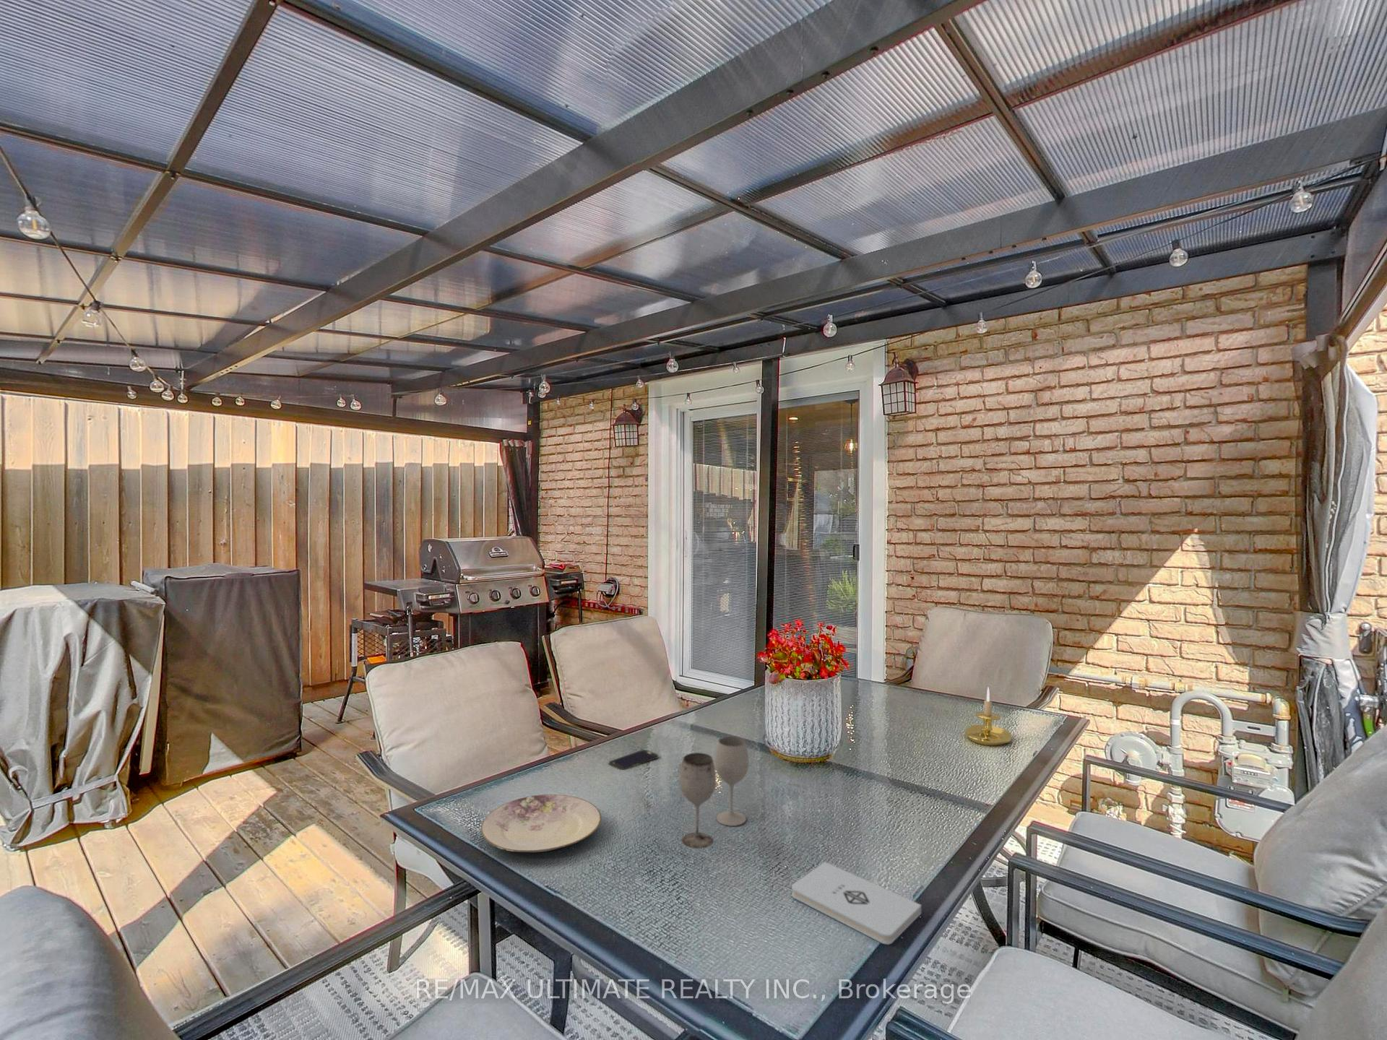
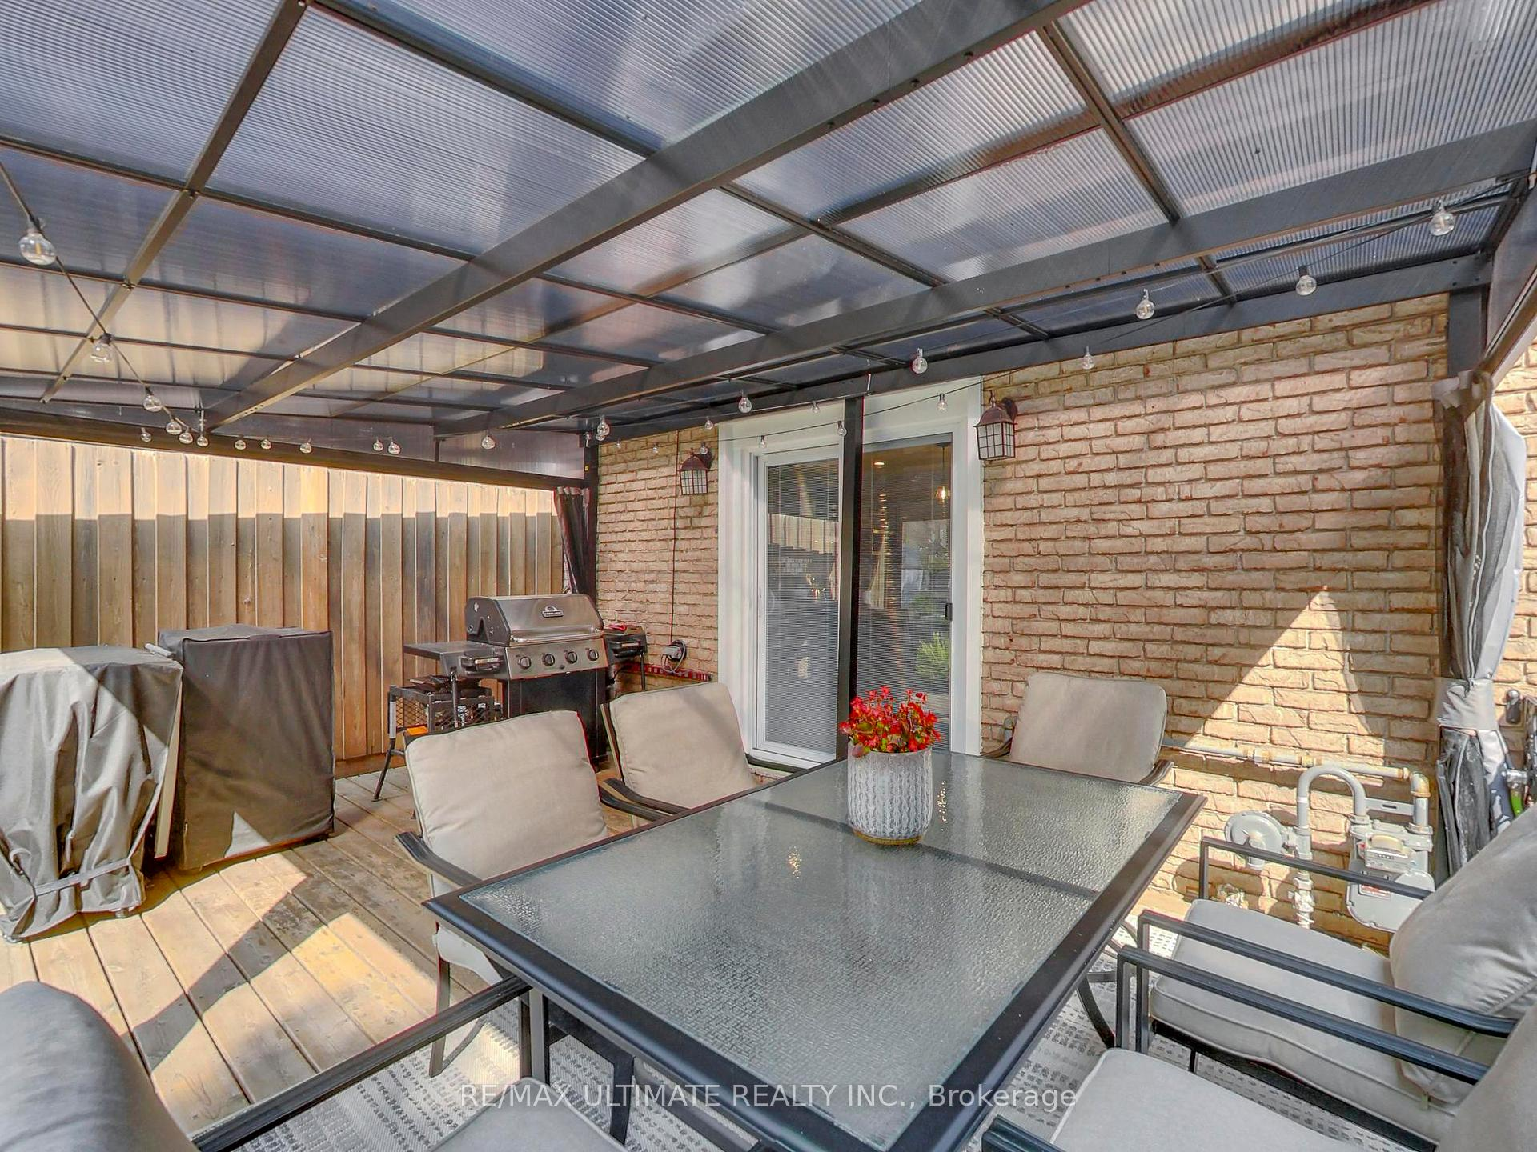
- wineglass [679,736,750,849]
- notepad [791,861,922,945]
- candle holder [963,687,1012,747]
- smartphone [608,749,659,770]
- plate [481,794,603,853]
